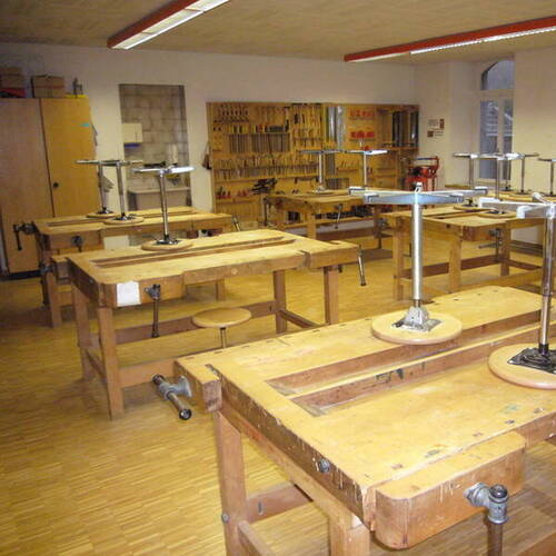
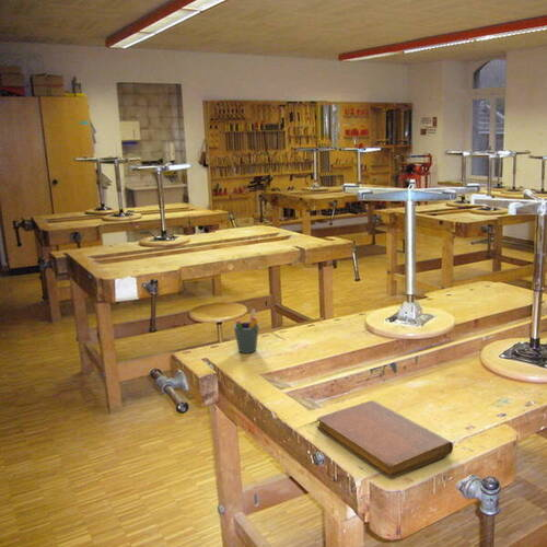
+ notebook [316,399,454,479]
+ pen holder [233,307,260,354]
